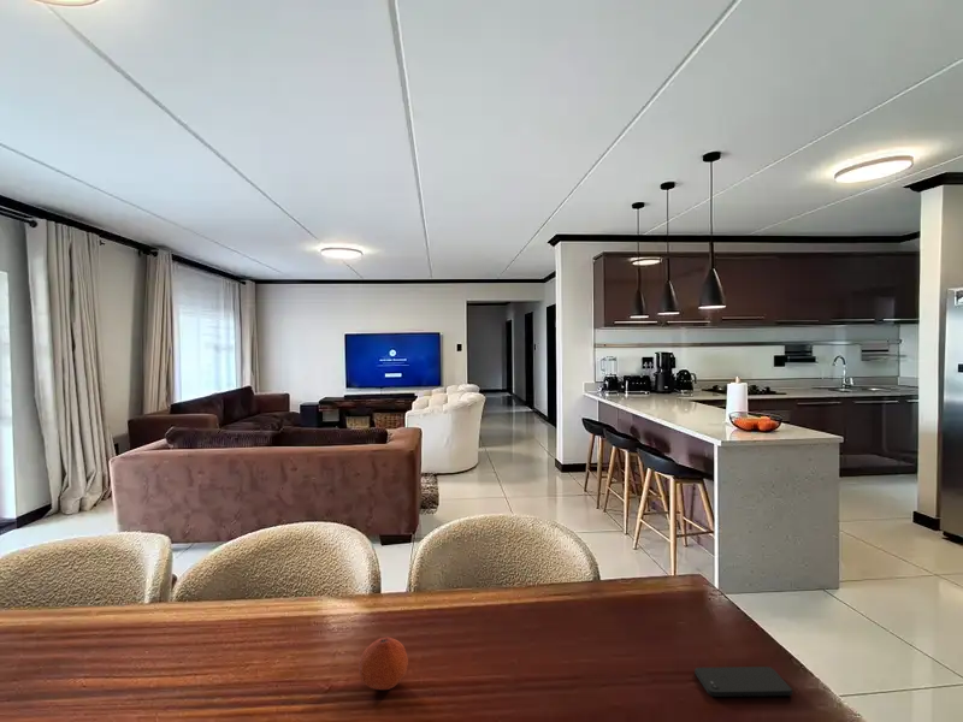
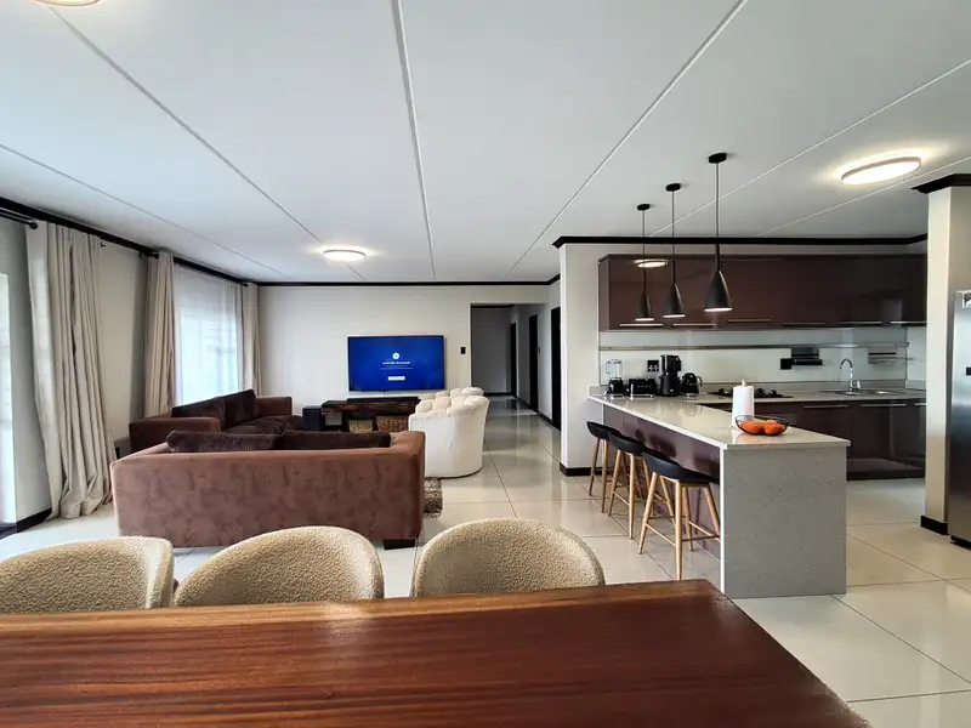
- smartphone [693,665,793,698]
- fruit [358,637,409,691]
